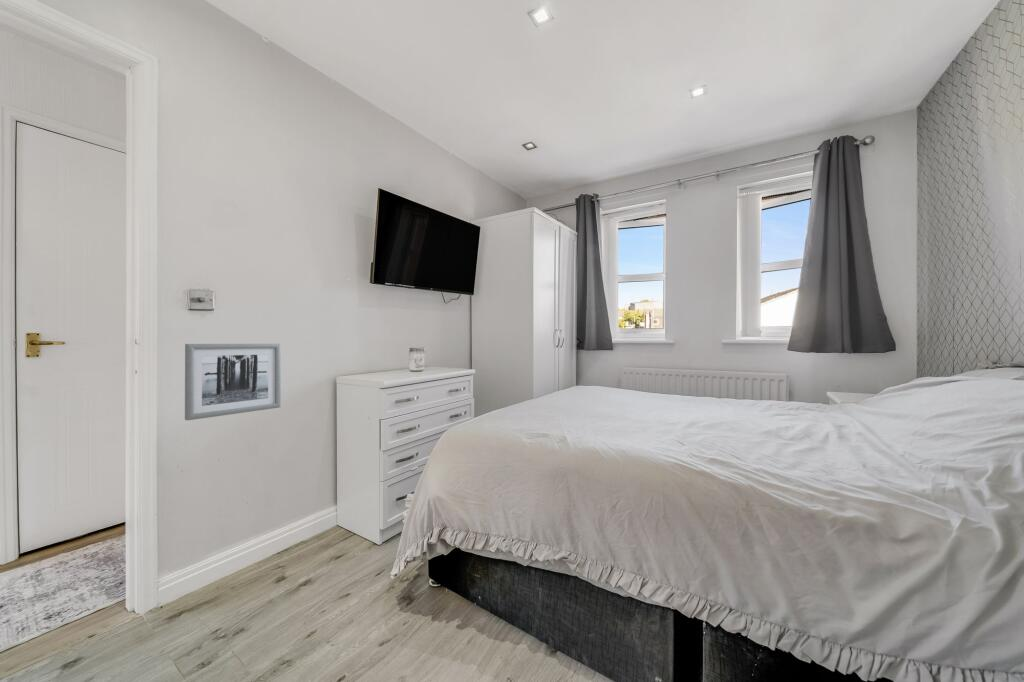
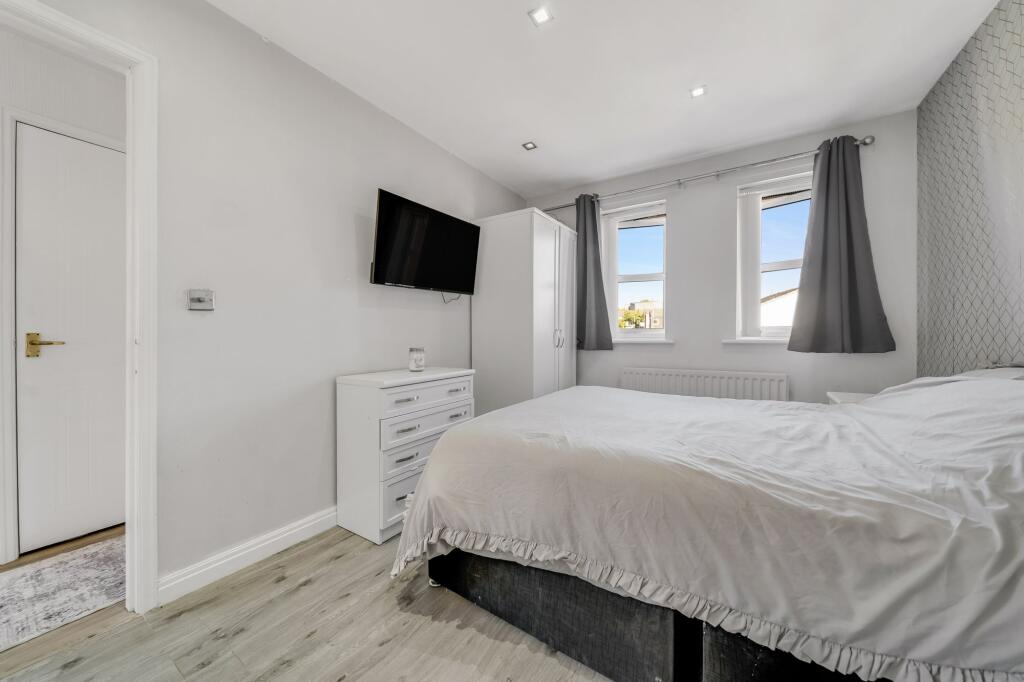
- wall art [184,343,282,421]
